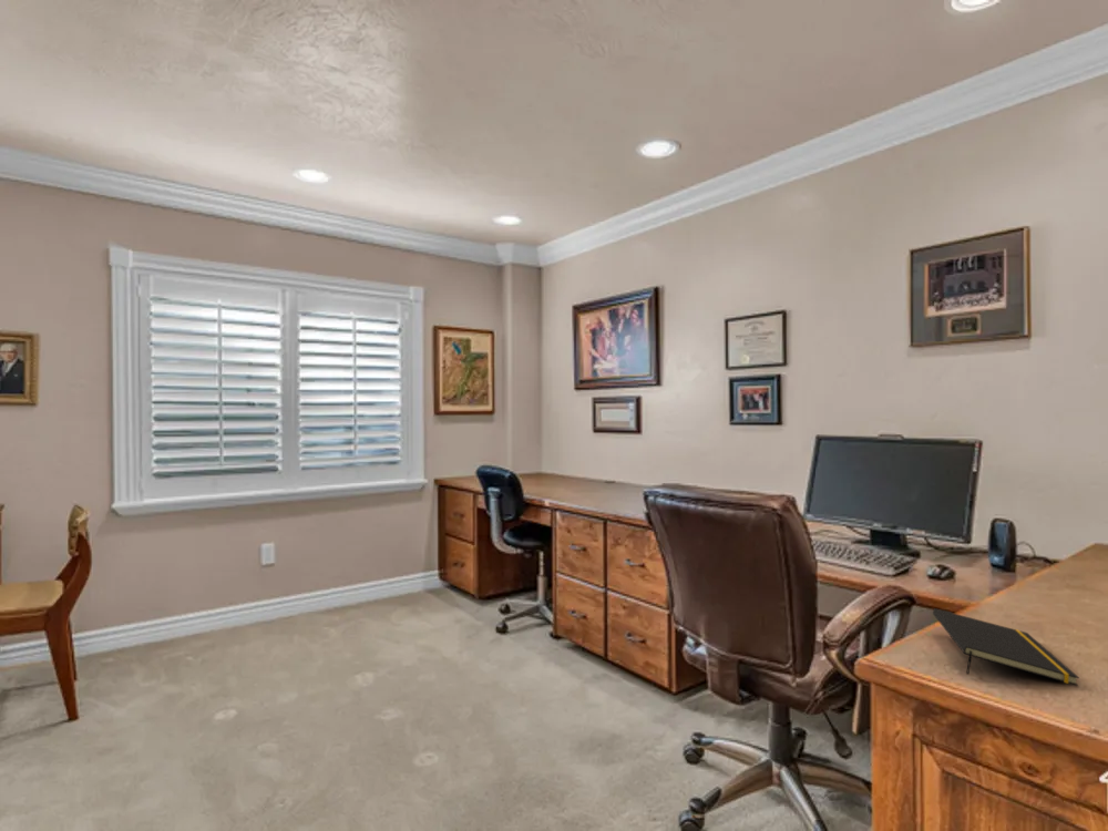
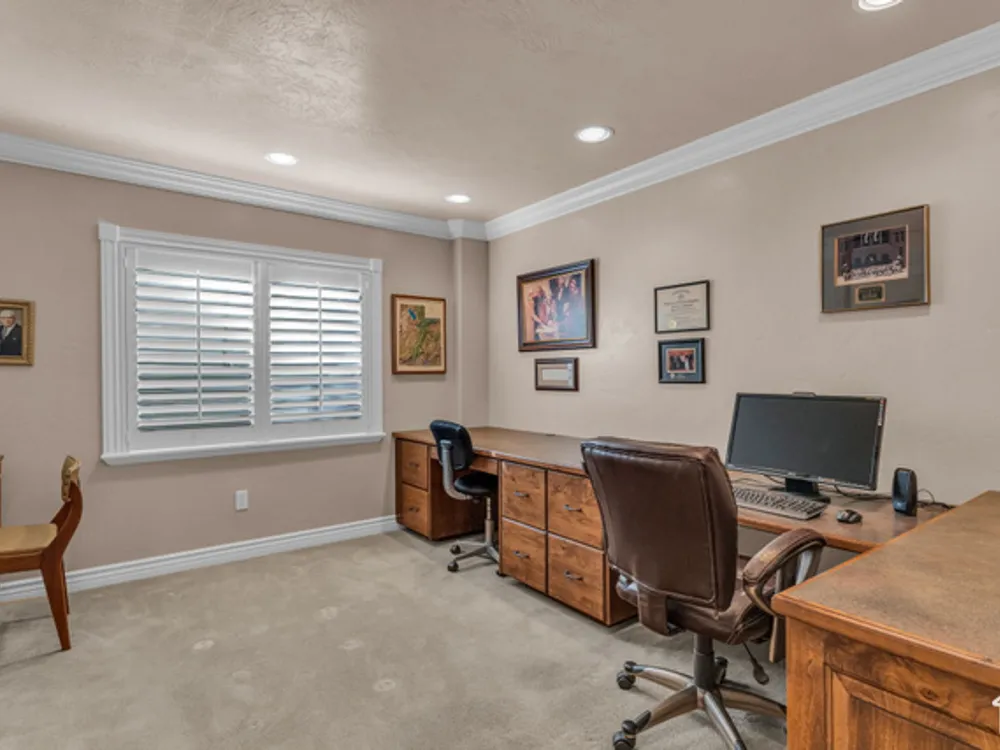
- notepad [932,607,1080,687]
